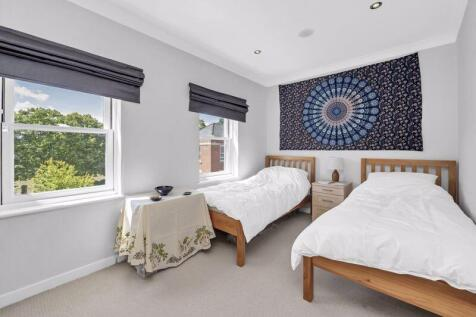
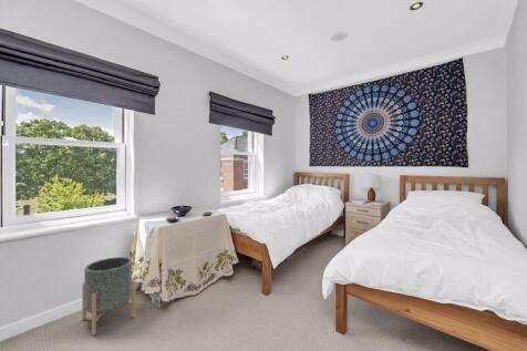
+ planter [81,256,136,337]
